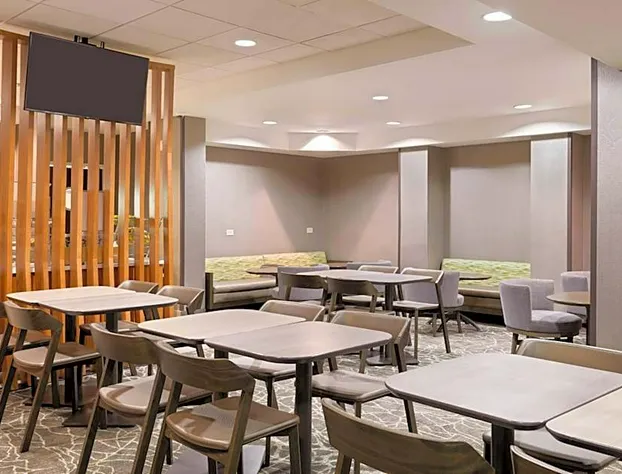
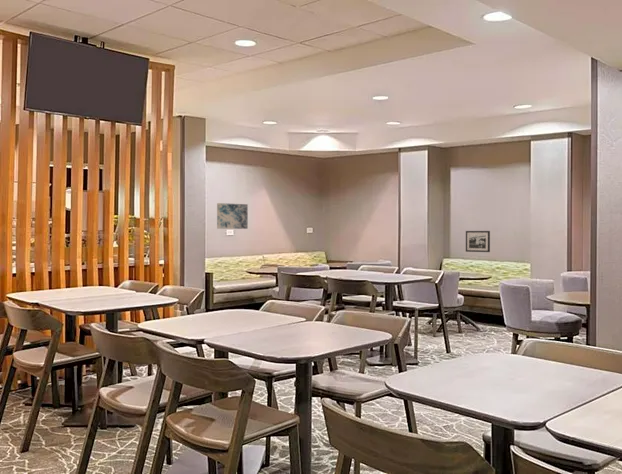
+ wall art [216,202,249,230]
+ picture frame [465,230,491,253]
